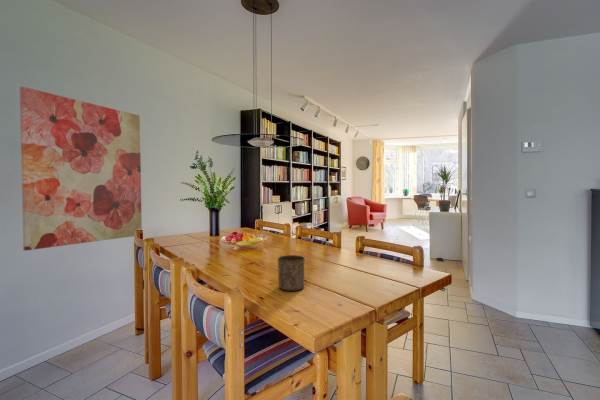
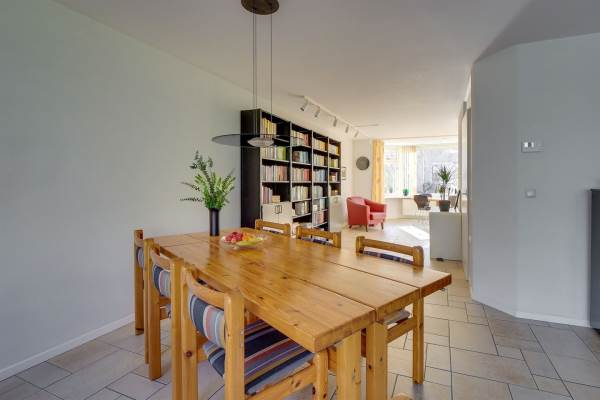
- wall art [19,86,143,252]
- cup [277,254,306,292]
